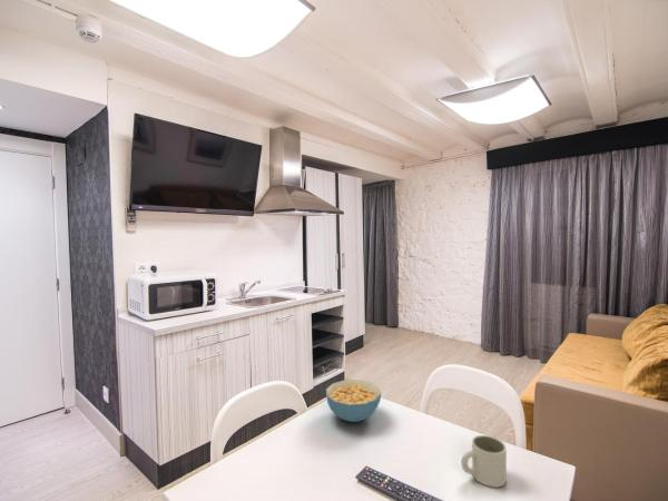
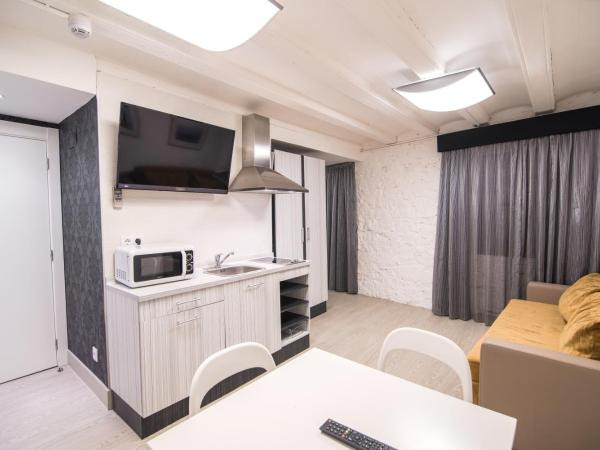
- mug [460,434,508,489]
- cereal bowl [325,379,382,423]
